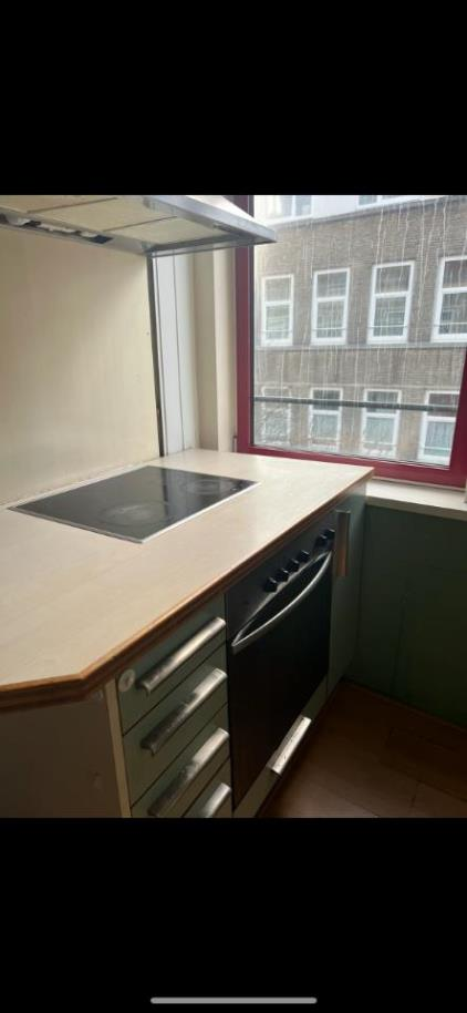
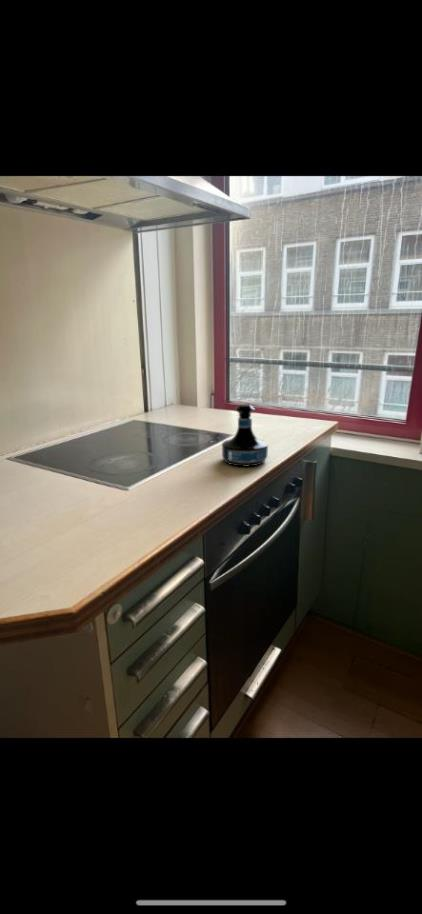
+ tequila bottle [221,403,269,468]
